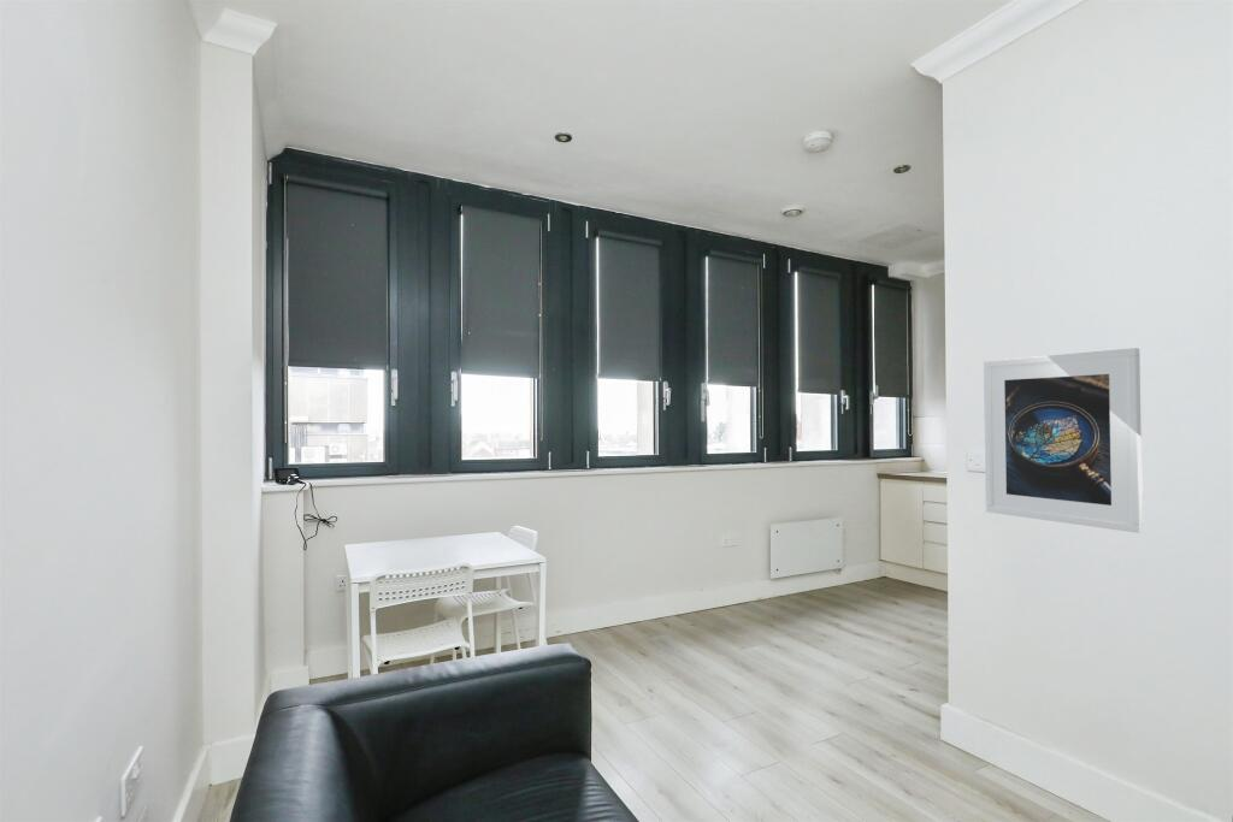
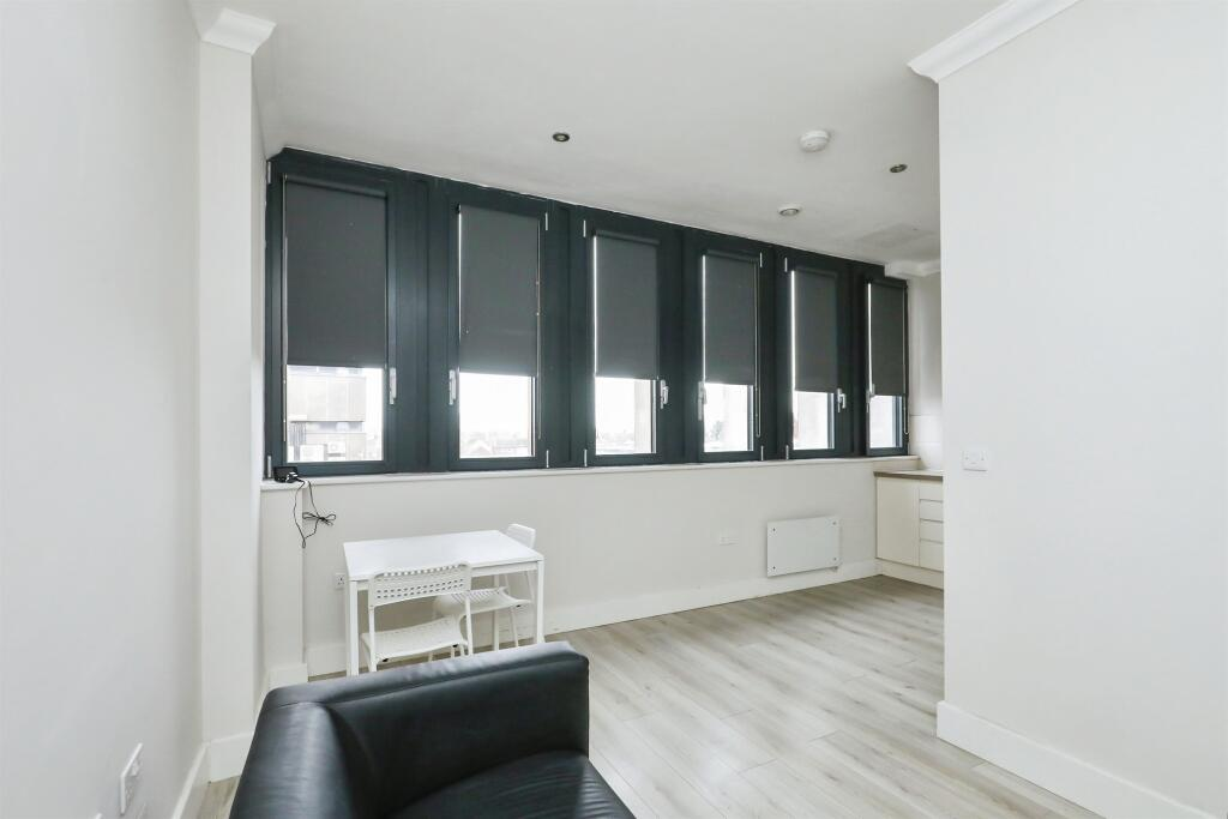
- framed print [983,347,1144,534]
